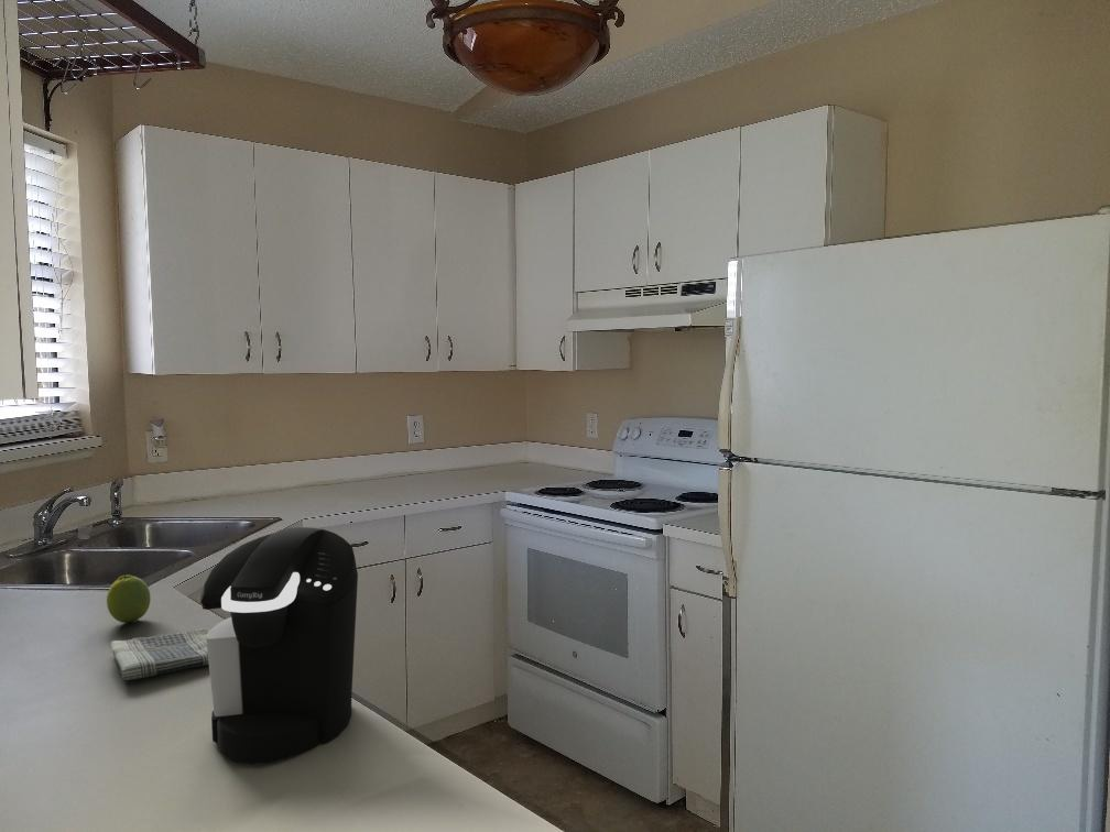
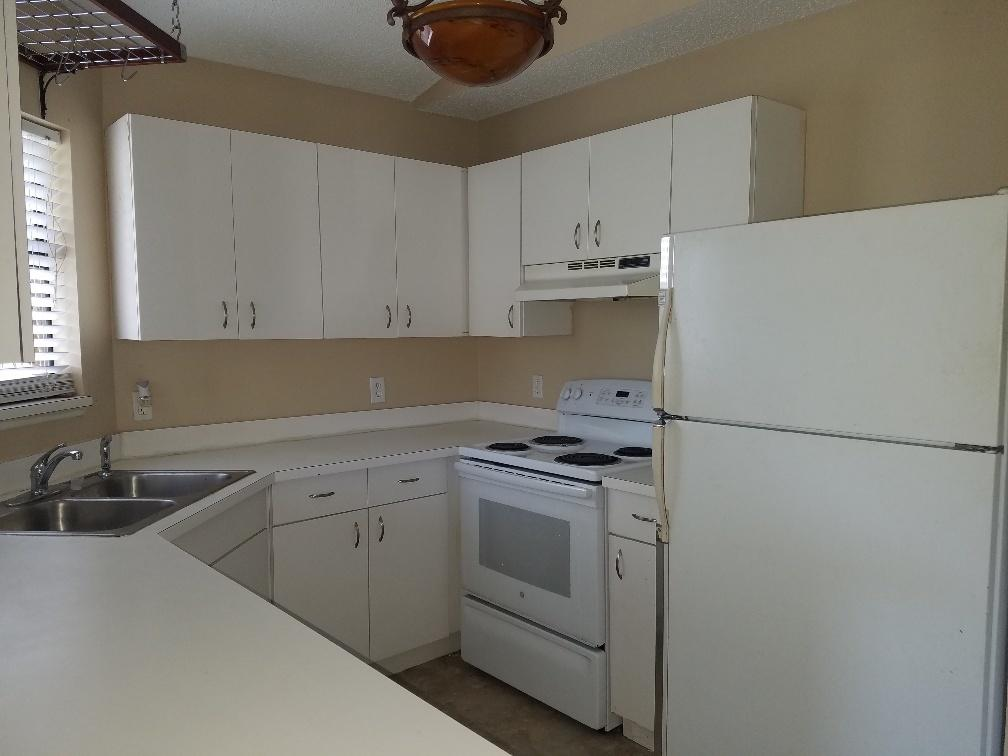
- fruit [106,573,152,624]
- coffee maker [199,526,359,765]
- dish towel [109,627,211,681]
